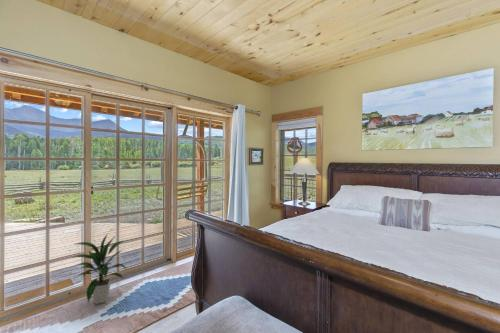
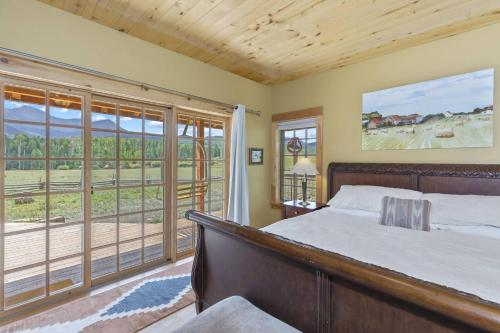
- indoor plant [73,232,128,305]
